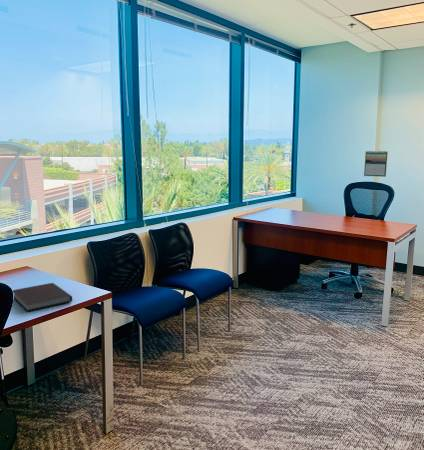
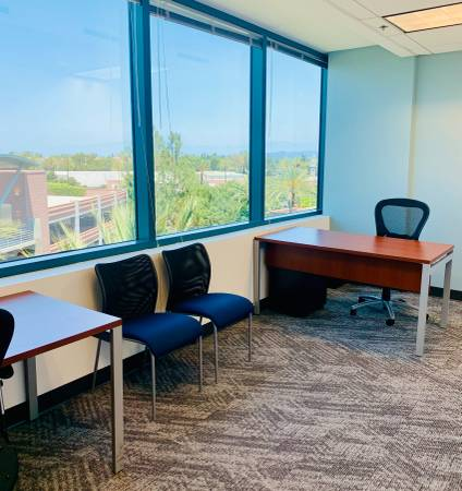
- calendar [363,150,389,178]
- notebook [12,282,73,312]
